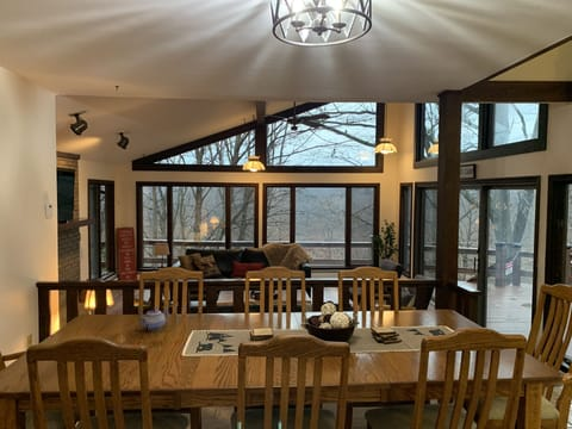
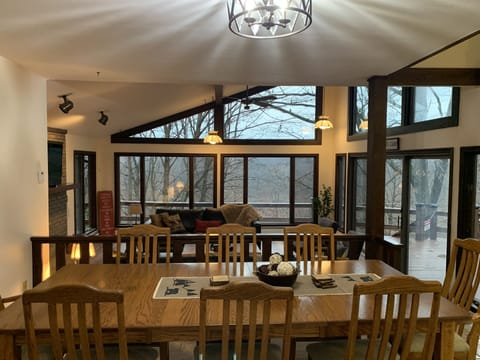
- teapot [137,307,172,332]
